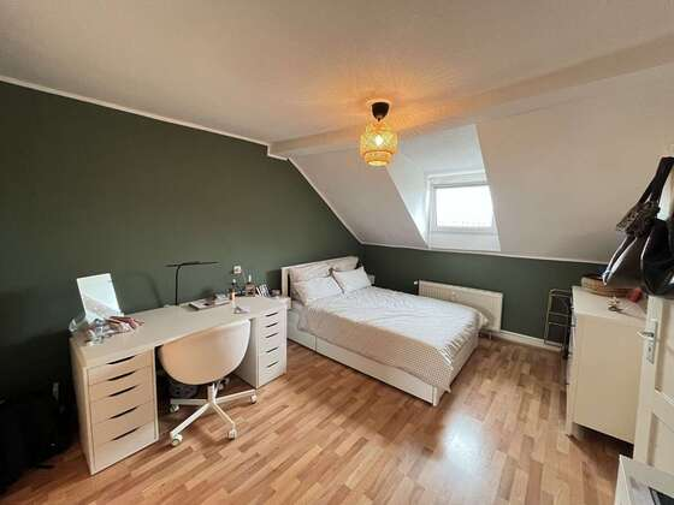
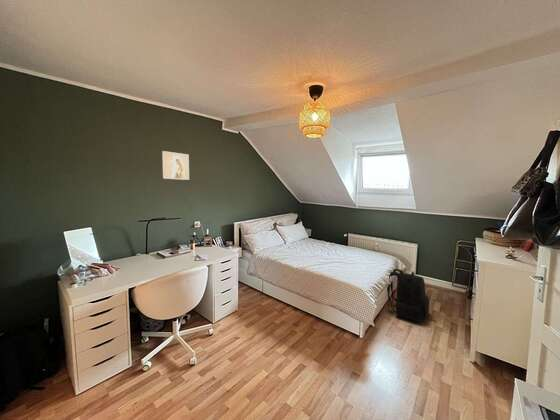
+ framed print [161,150,190,181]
+ backpack [386,268,431,323]
